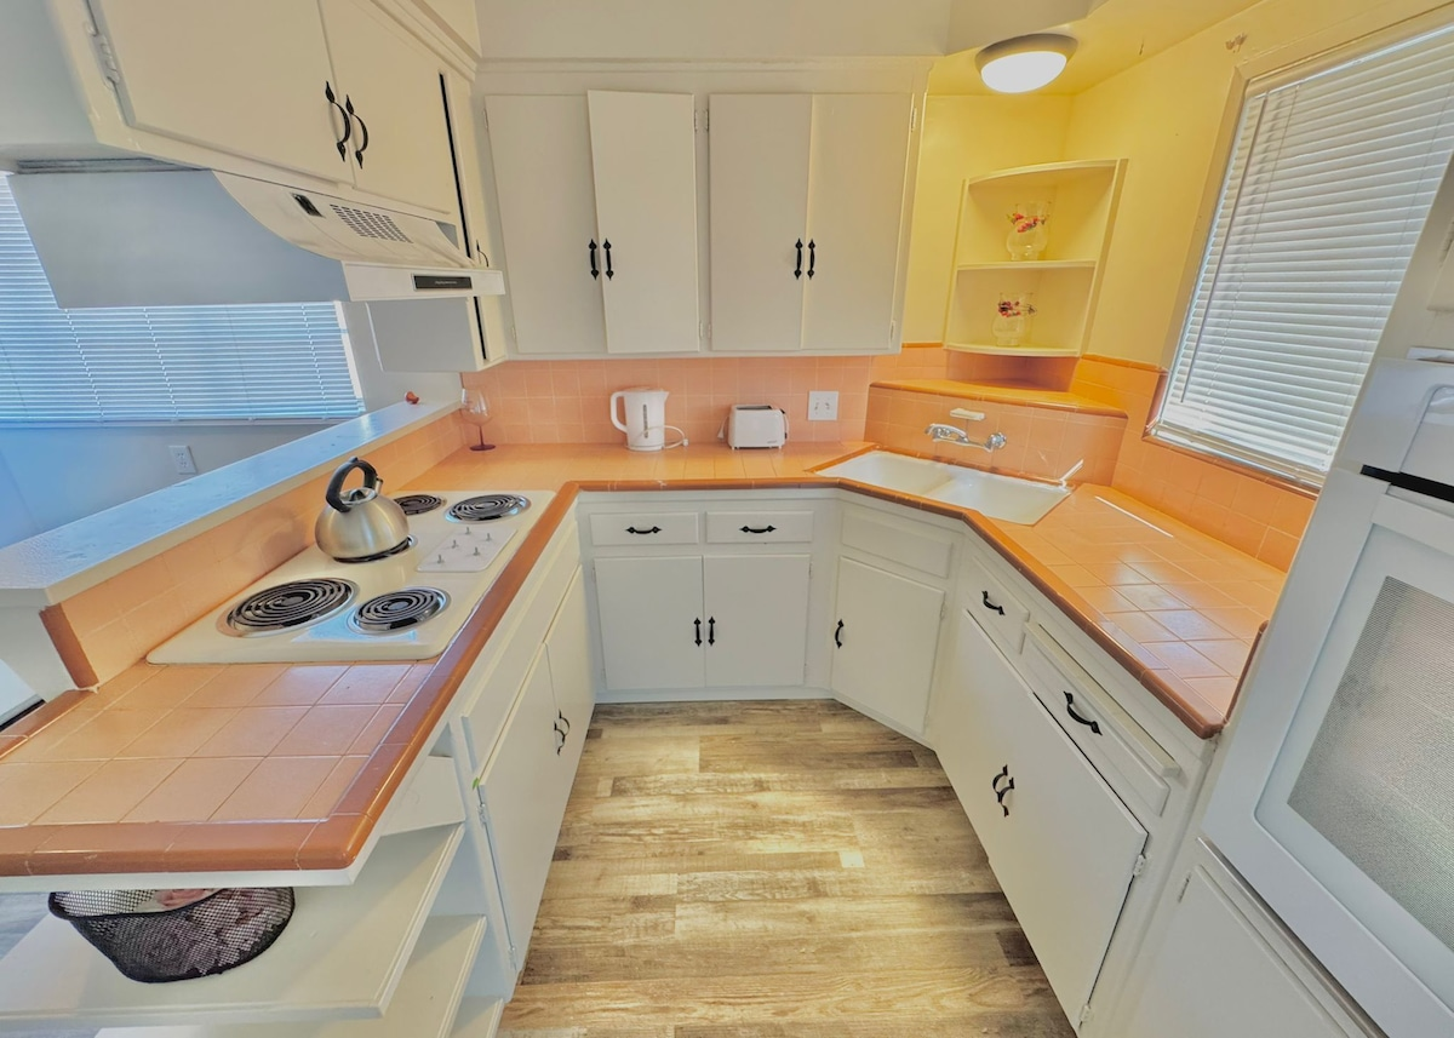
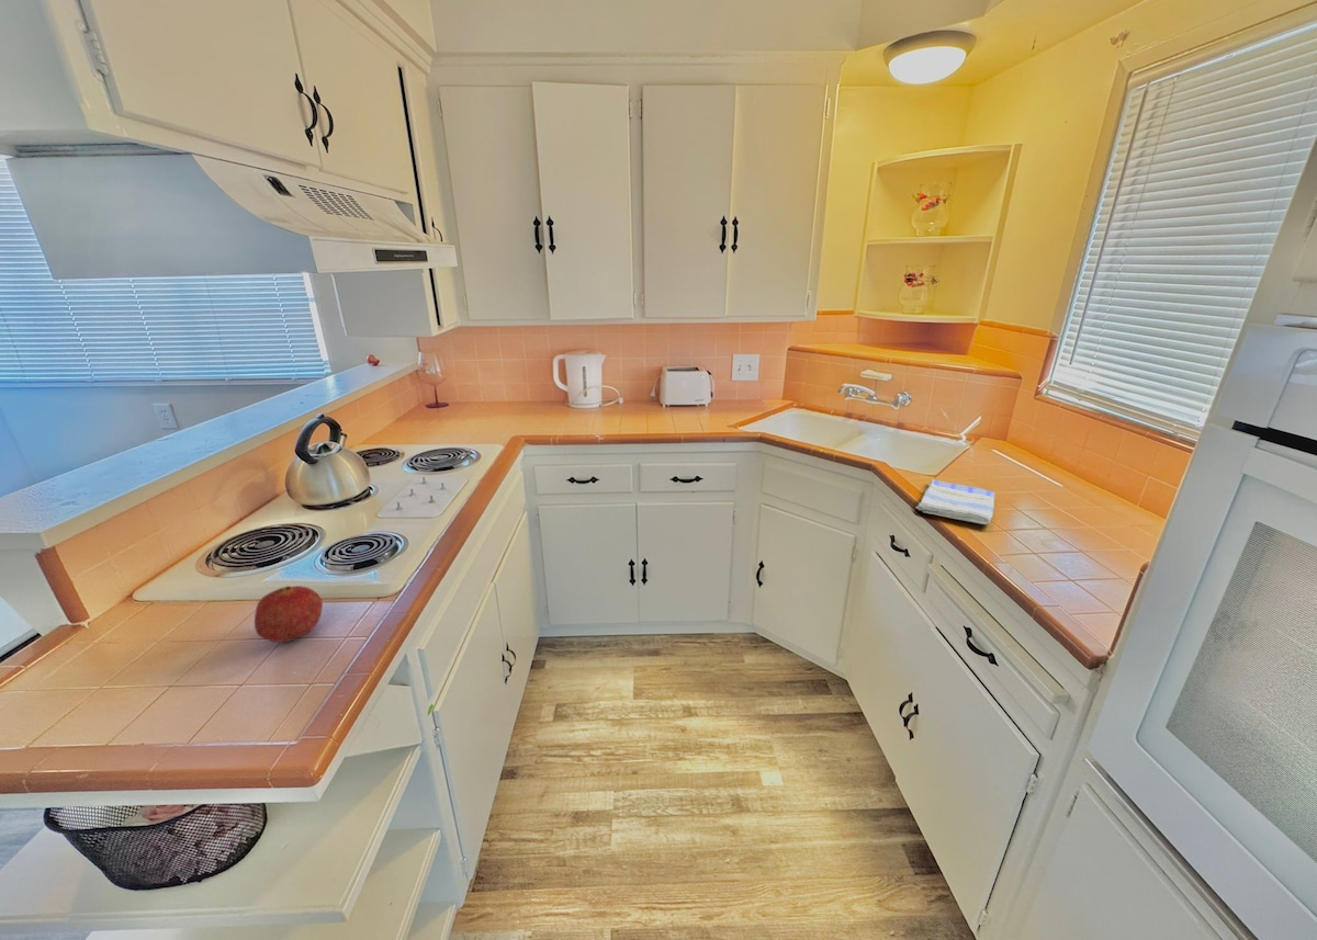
+ dish towel [914,478,997,525]
+ fruit [254,585,324,644]
